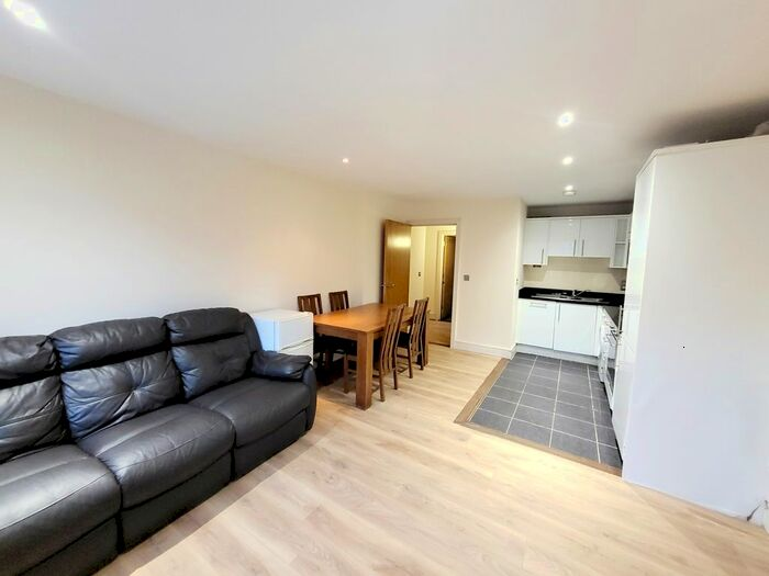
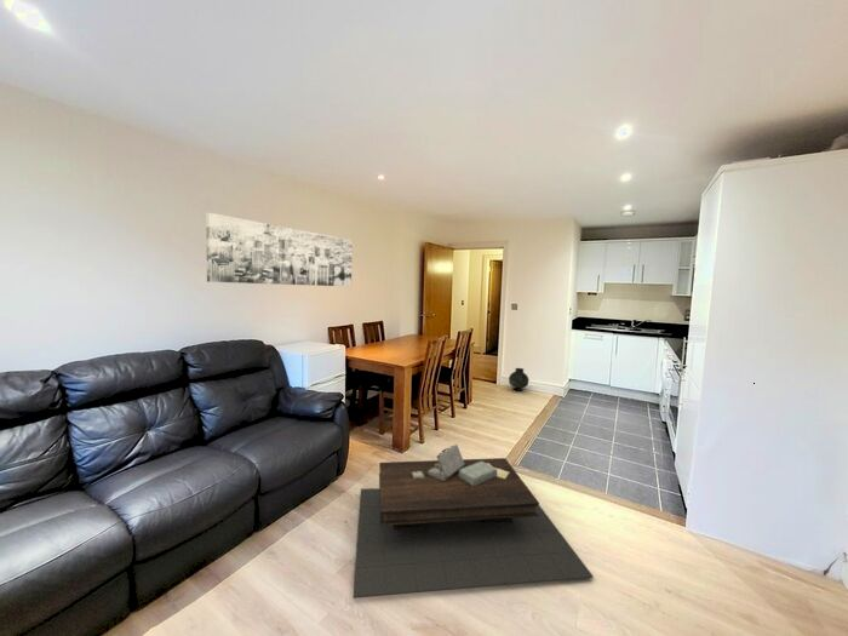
+ coffee table [353,443,595,600]
+ wall art [205,212,354,288]
+ vase [508,367,531,393]
